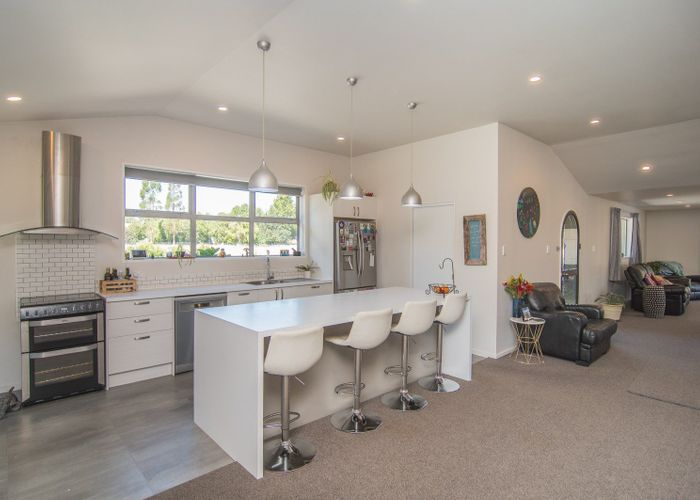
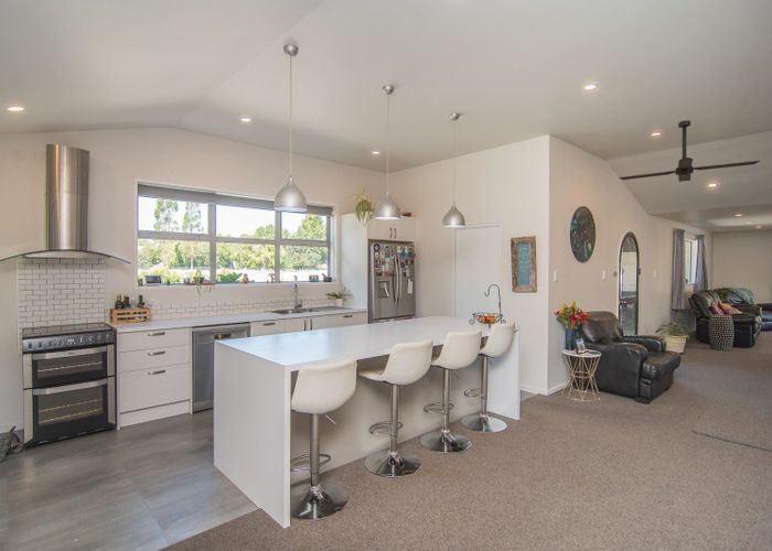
+ ceiling fan [618,119,761,183]
